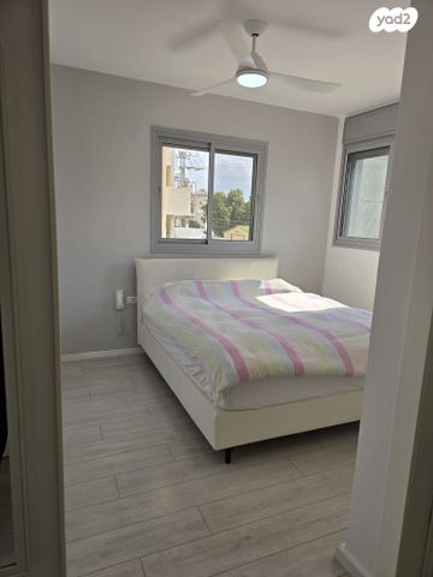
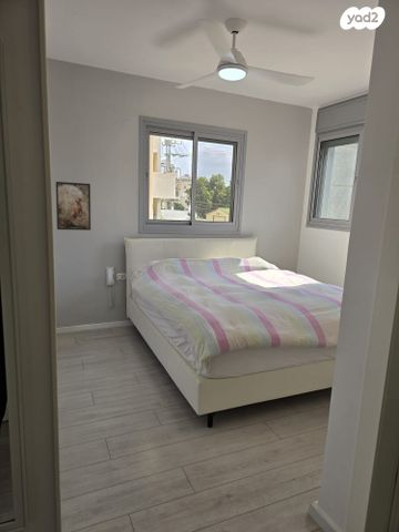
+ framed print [54,181,92,232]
